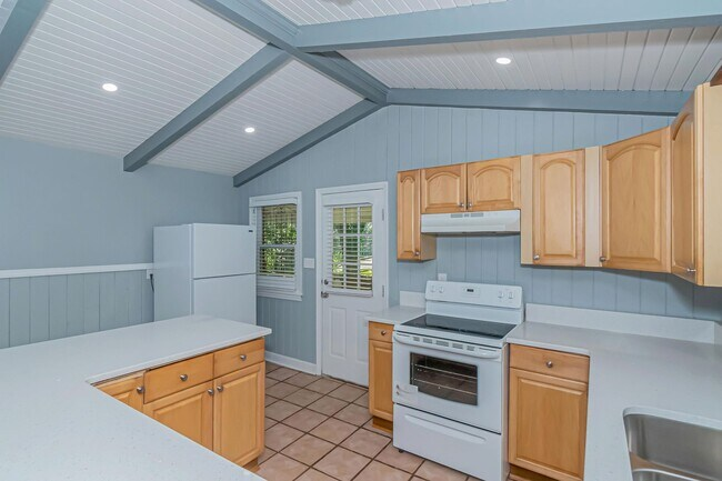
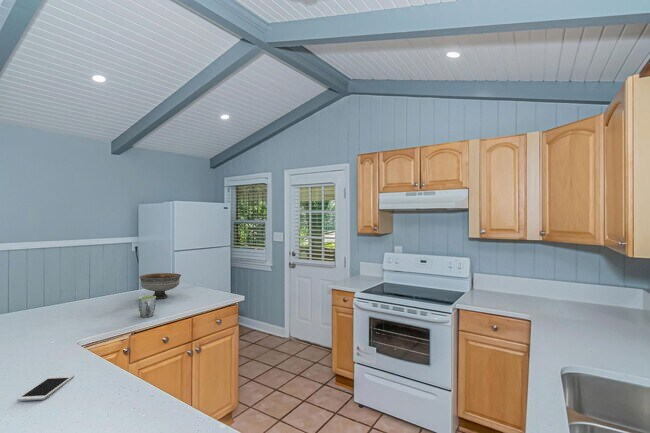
+ cell phone [16,374,75,402]
+ mug [137,294,157,318]
+ bowl [138,272,182,300]
